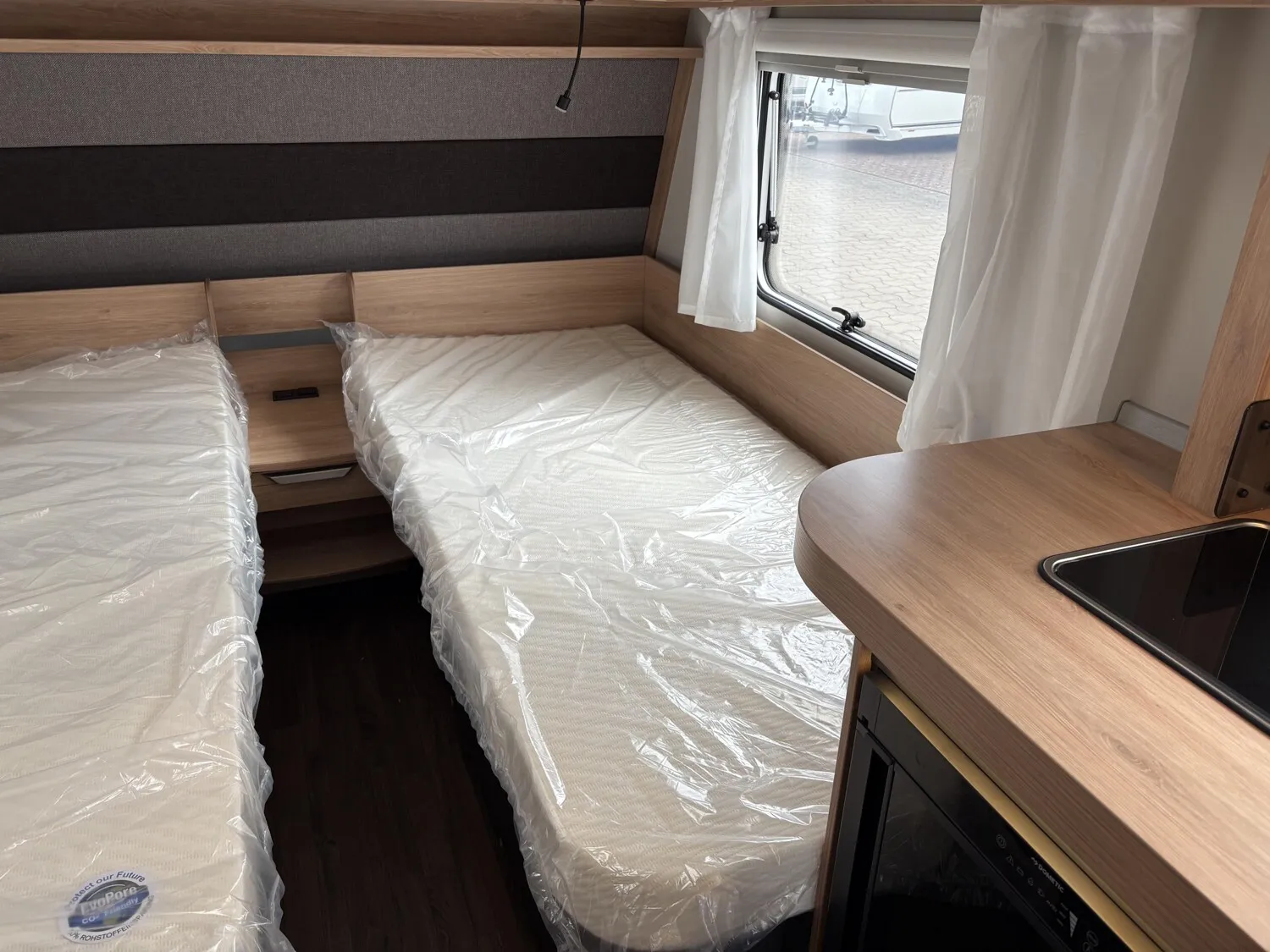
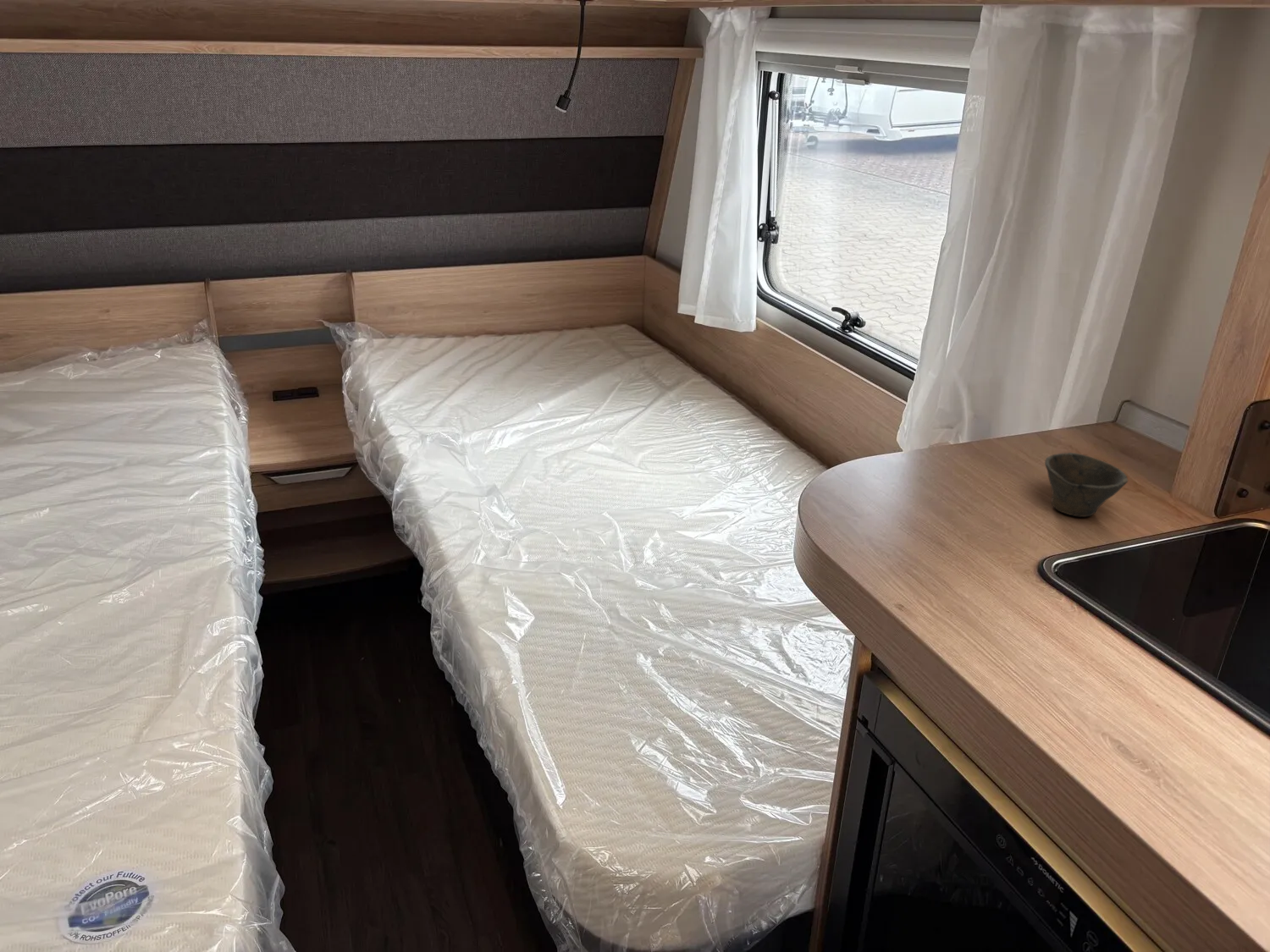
+ cup [1044,452,1129,518]
